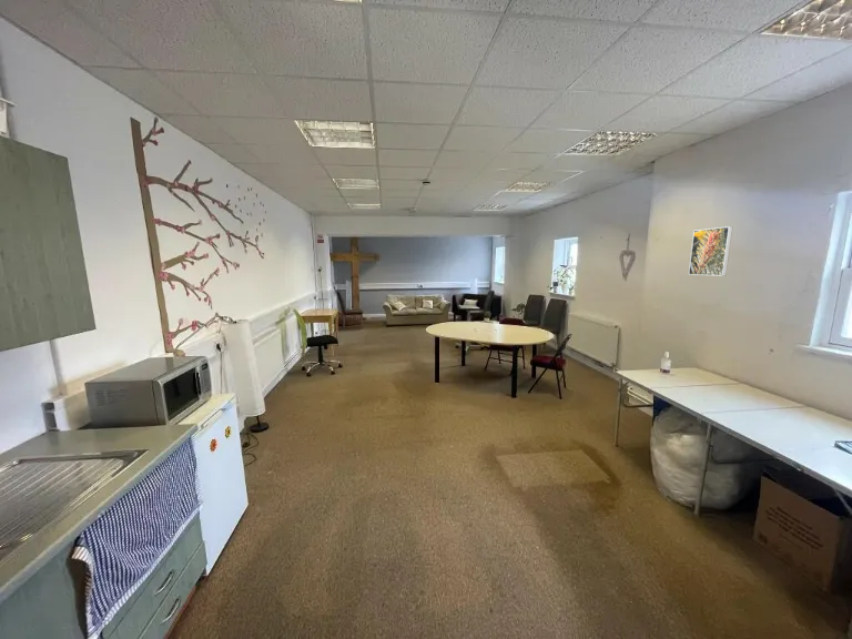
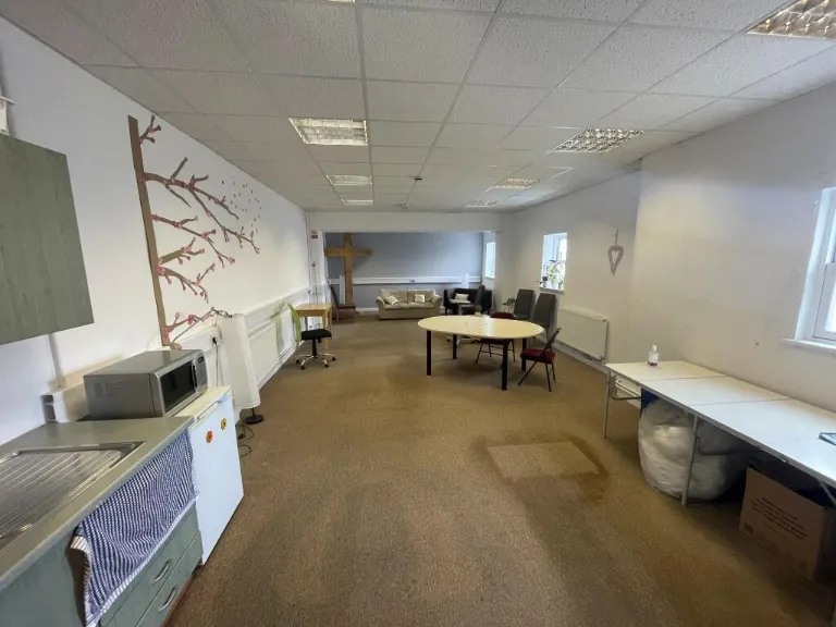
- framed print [688,225,733,277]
